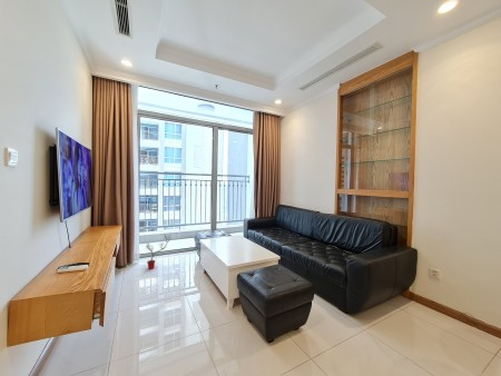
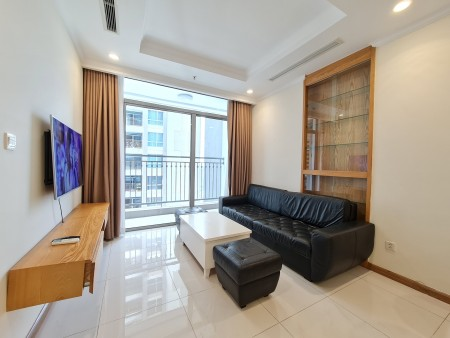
- potted tree [145,231,173,270]
